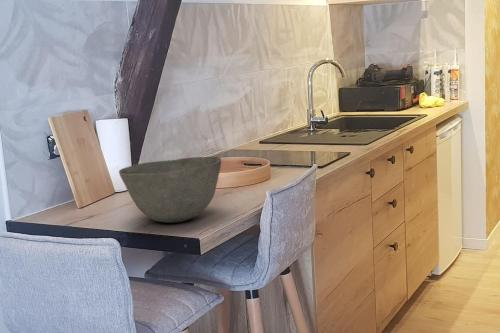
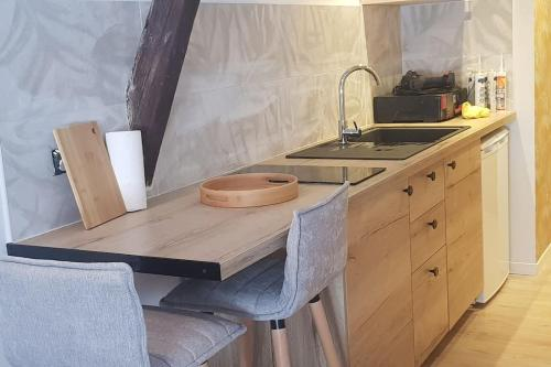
- bowl [118,156,222,224]
